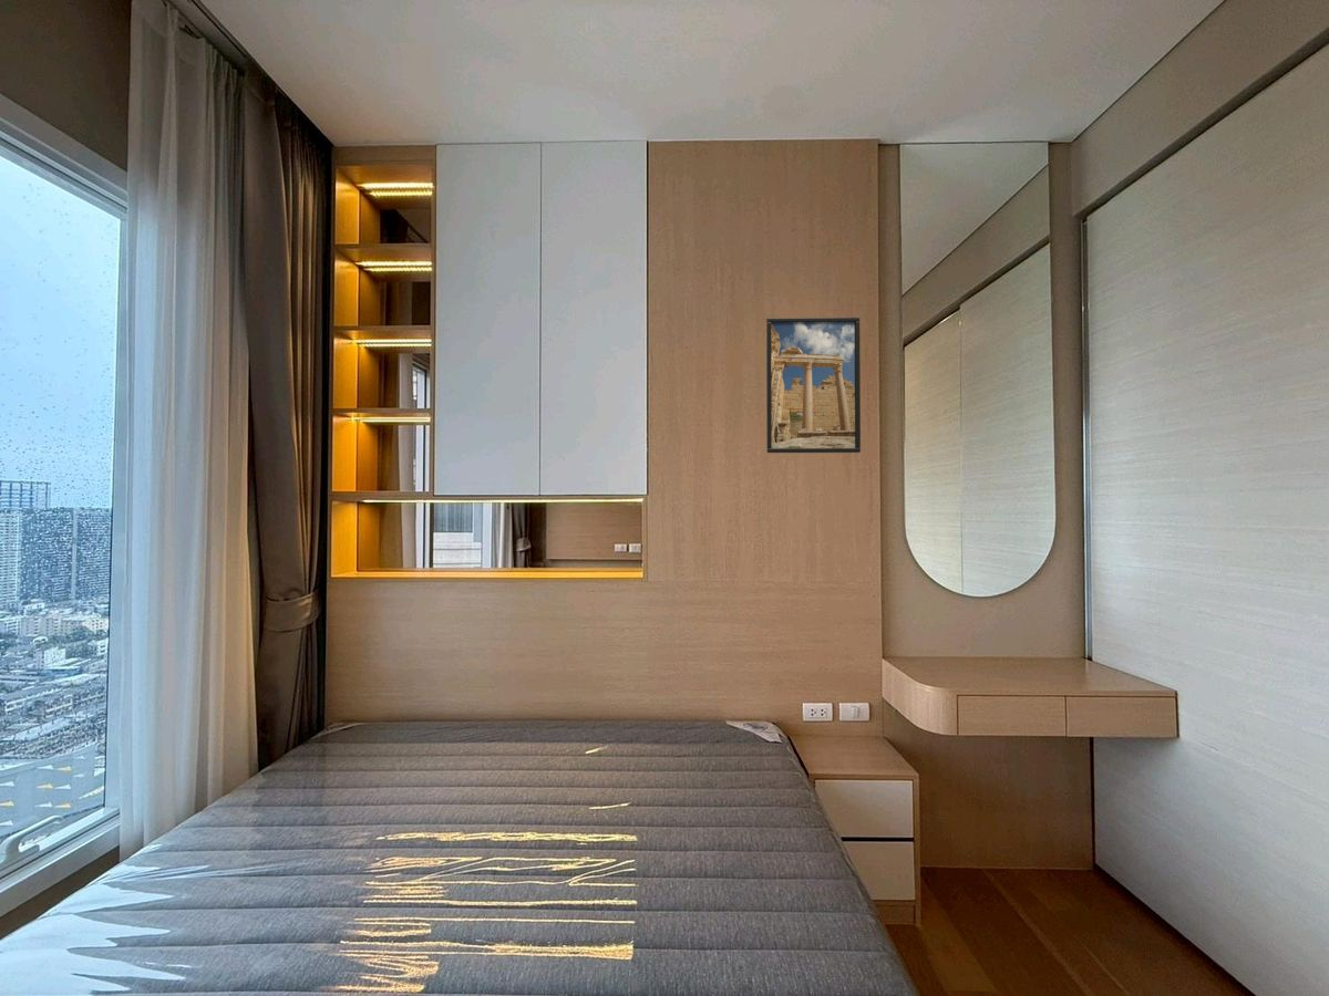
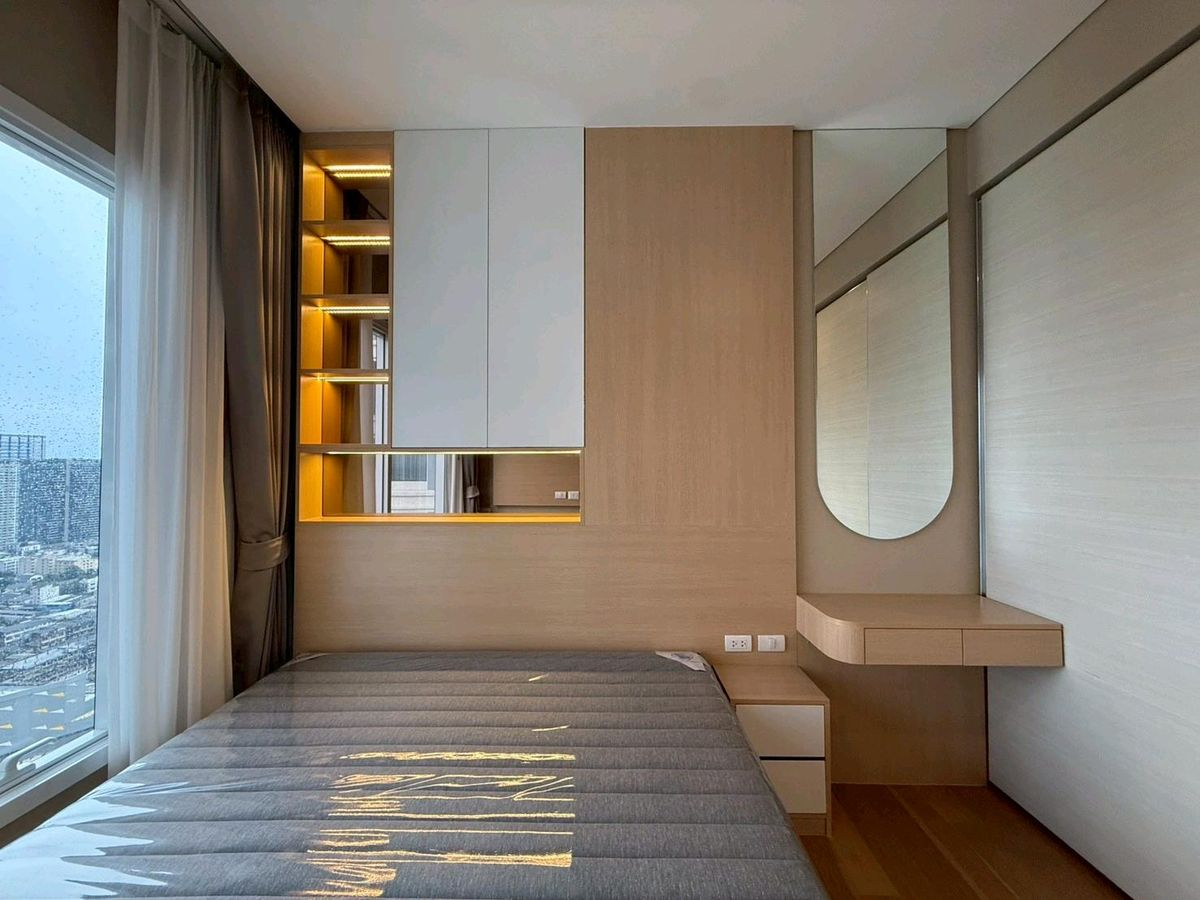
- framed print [765,317,862,454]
